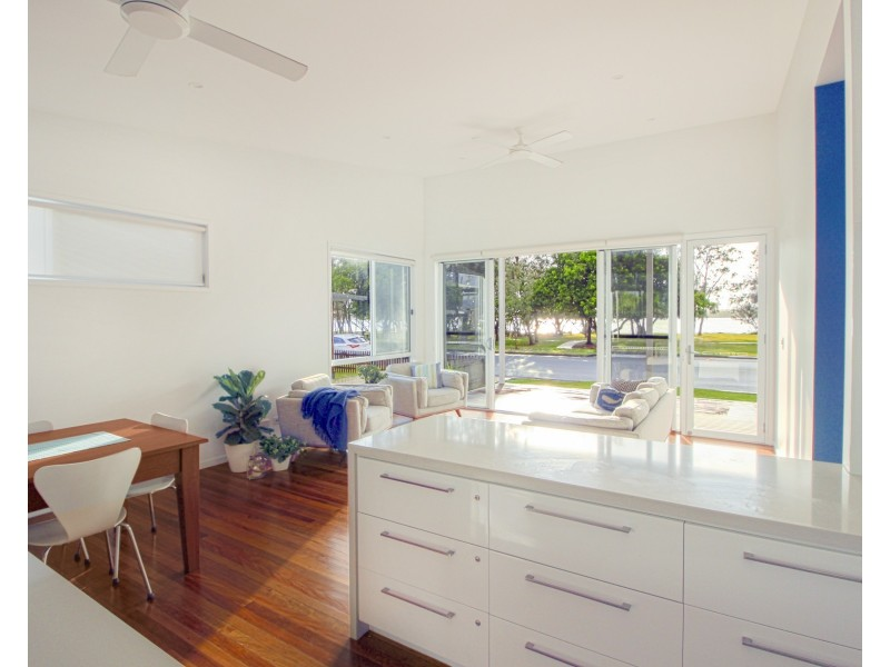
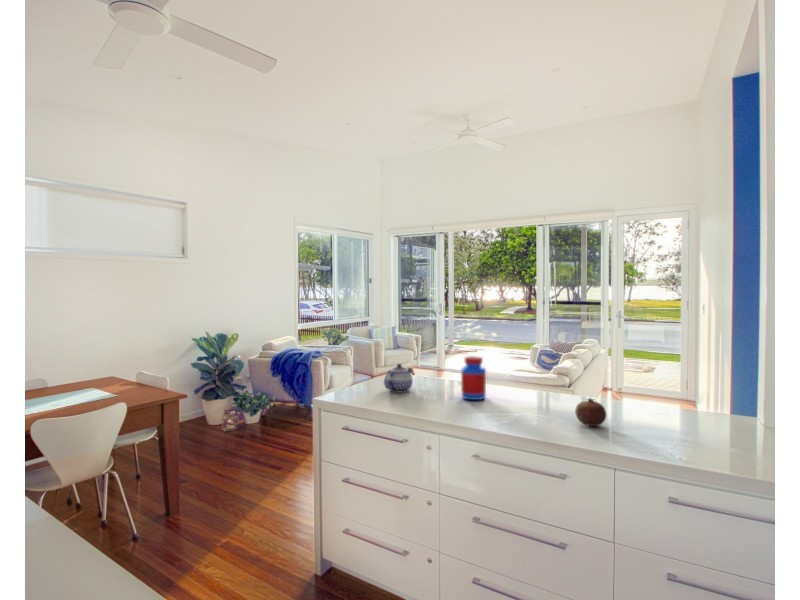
+ teapot [383,363,414,394]
+ jar [460,355,487,401]
+ fruit [574,397,607,427]
